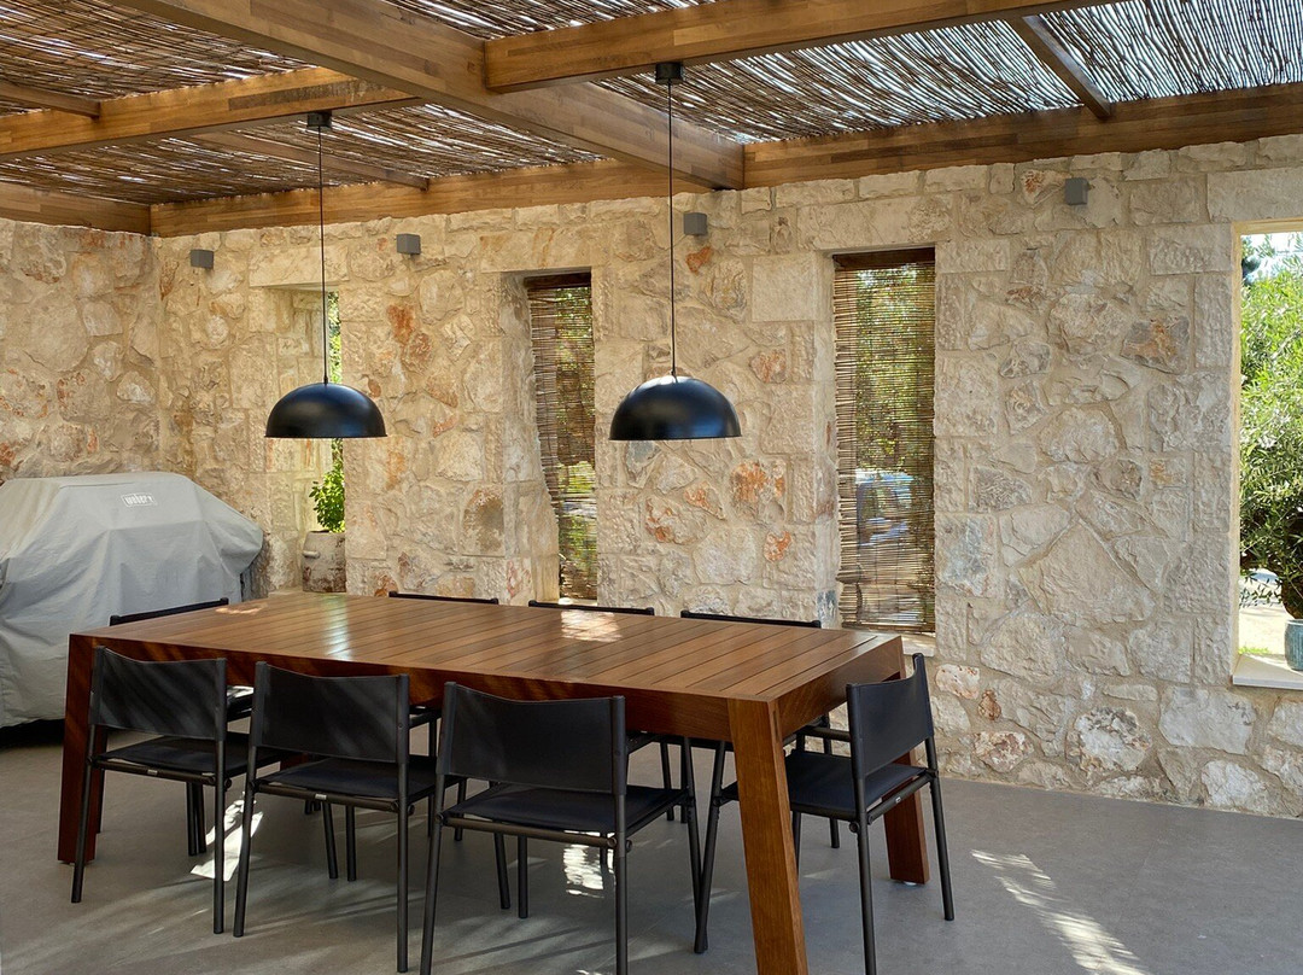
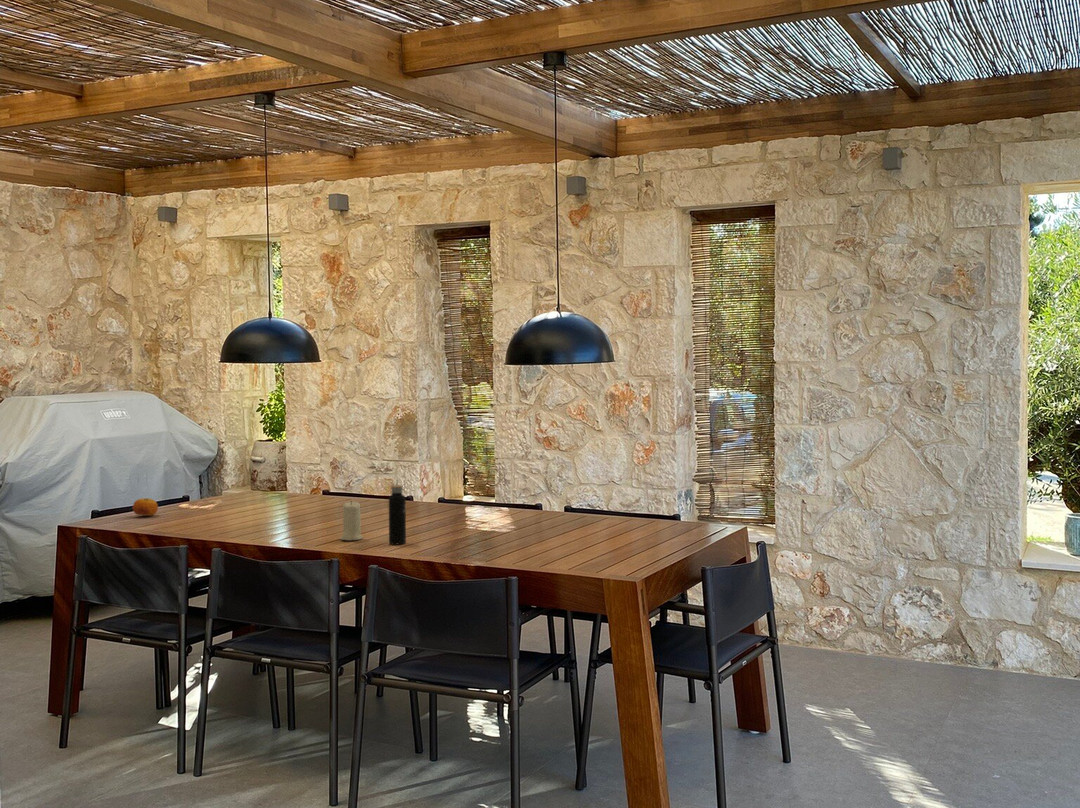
+ water bottle [388,480,407,545]
+ fruit [132,497,159,517]
+ candle [340,500,364,541]
